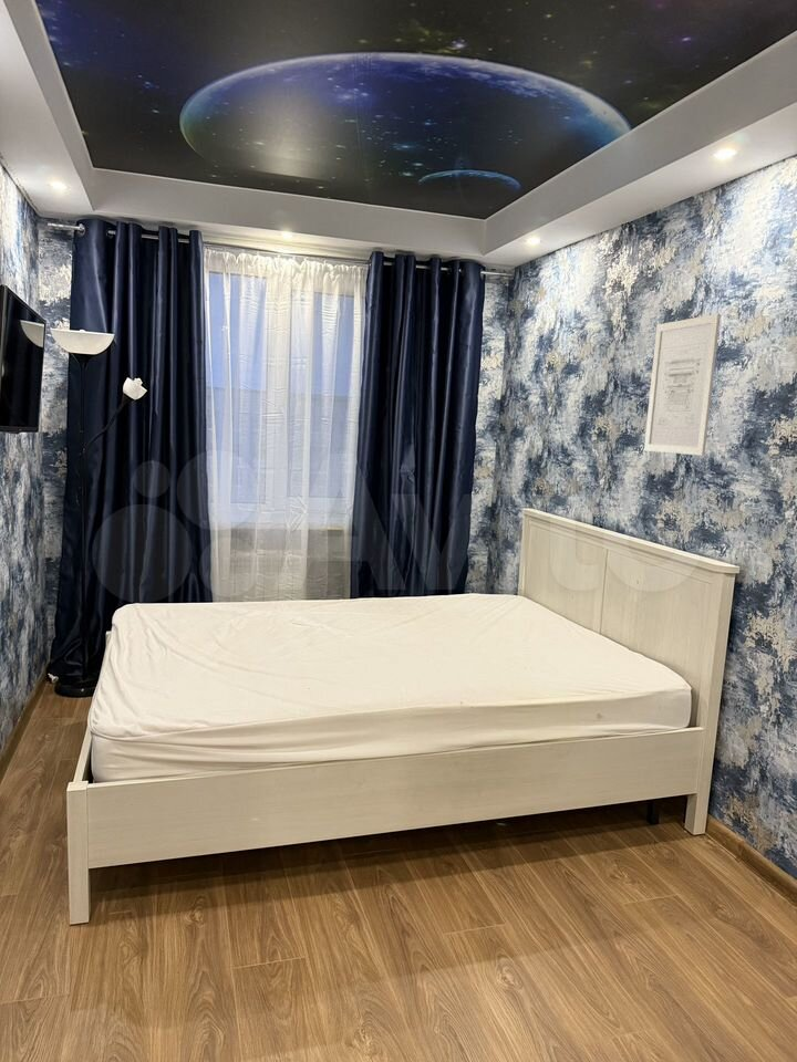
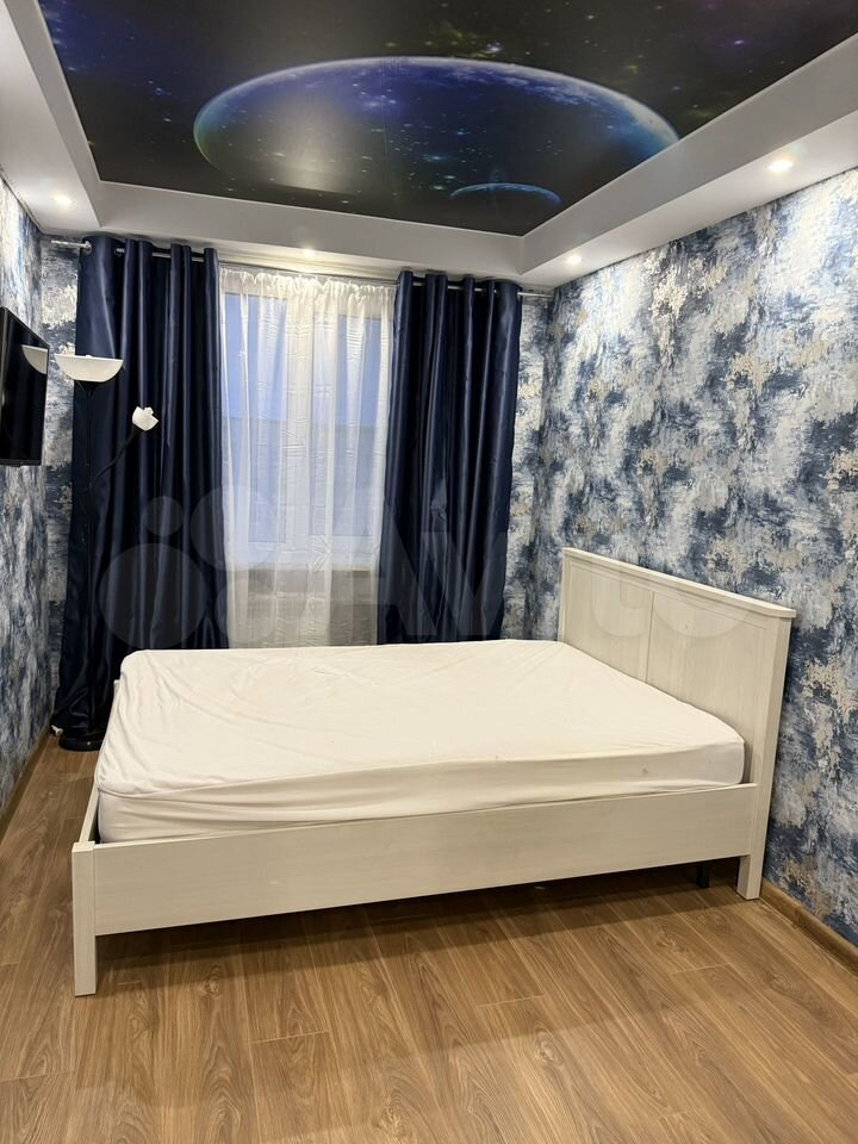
- wall art [643,313,722,457]
